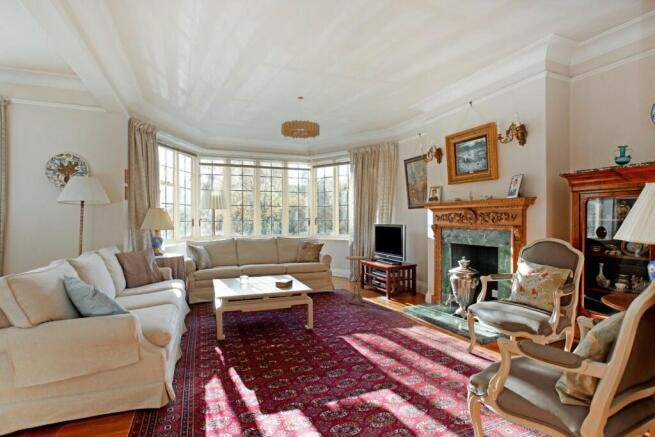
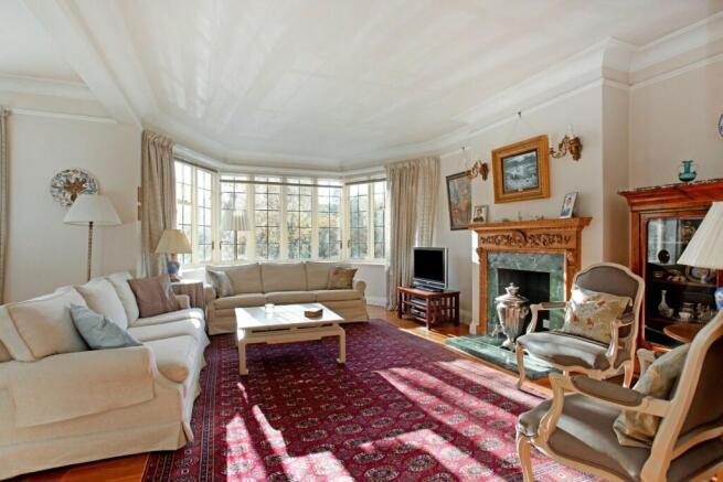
- chandelier [280,96,320,144]
- side table [344,255,371,307]
